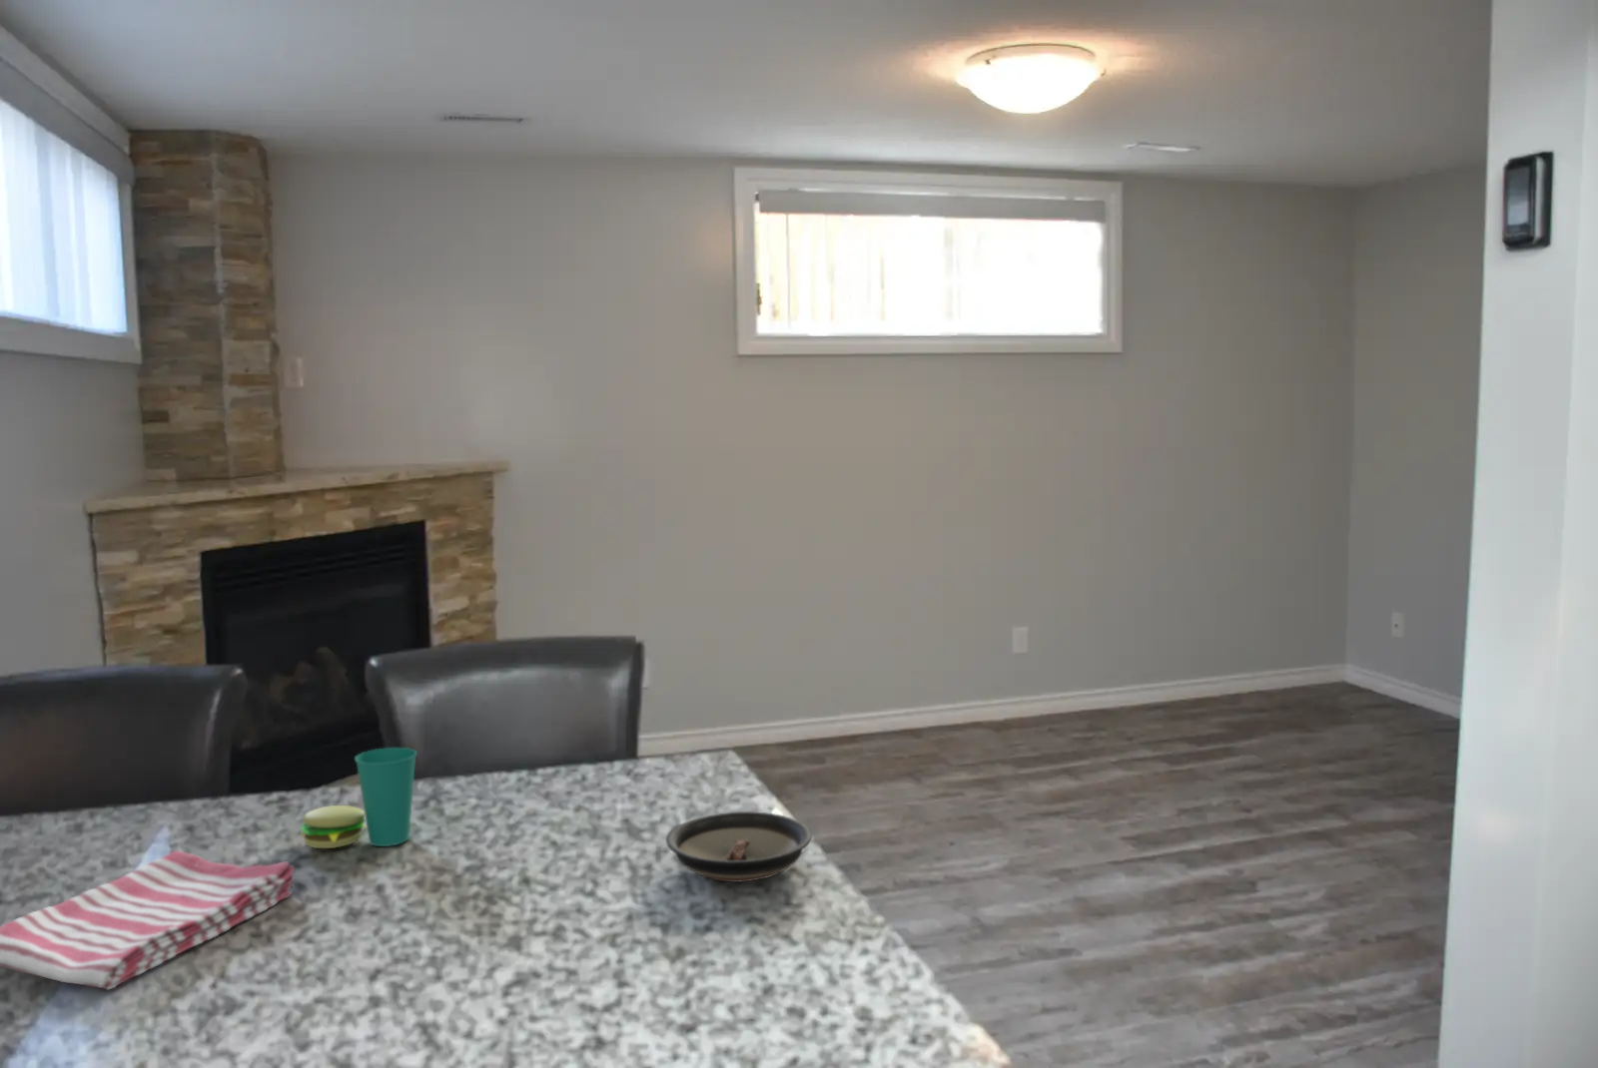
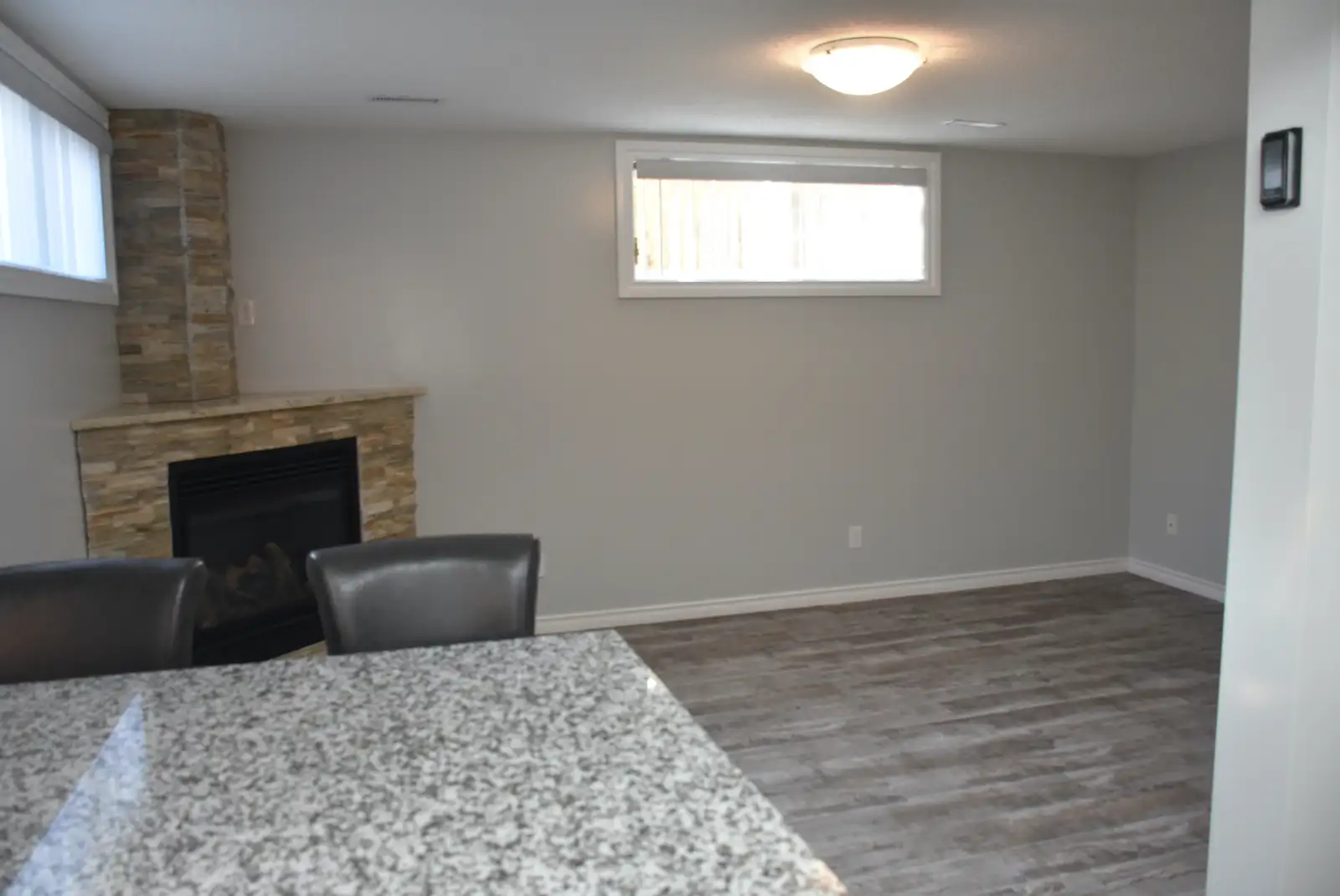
- dish towel [0,850,296,992]
- cup [299,746,417,850]
- saucer [665,811,812,883]
